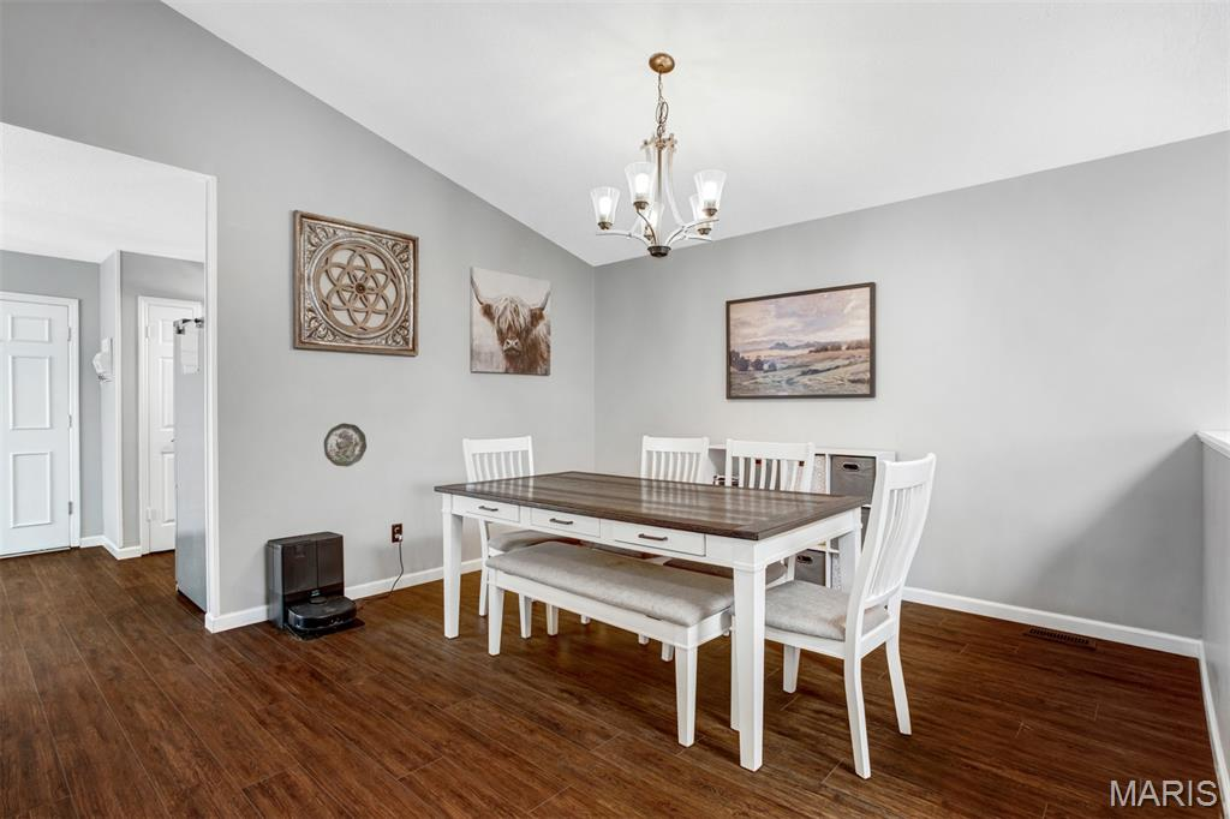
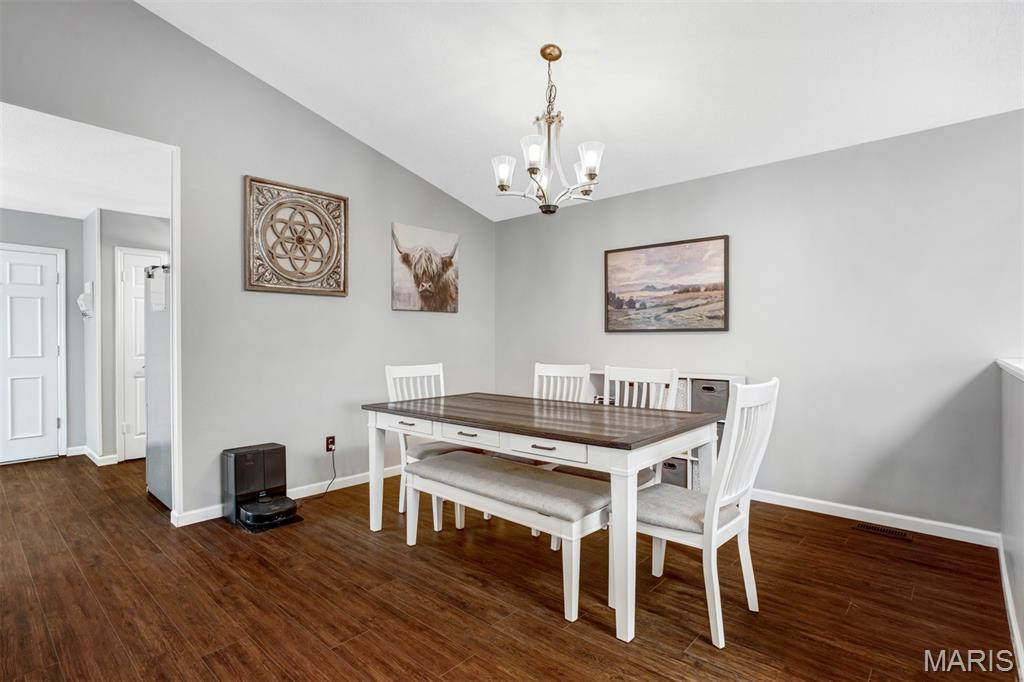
- decorative plate [323,422,368,468]
